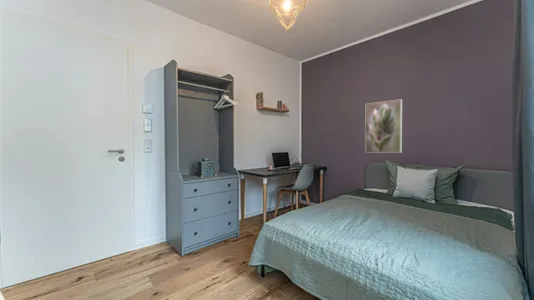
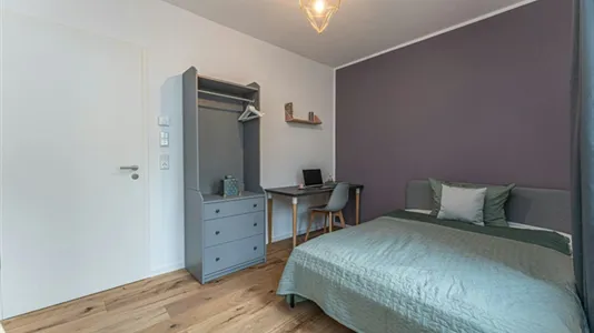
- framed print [364,98,403,154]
